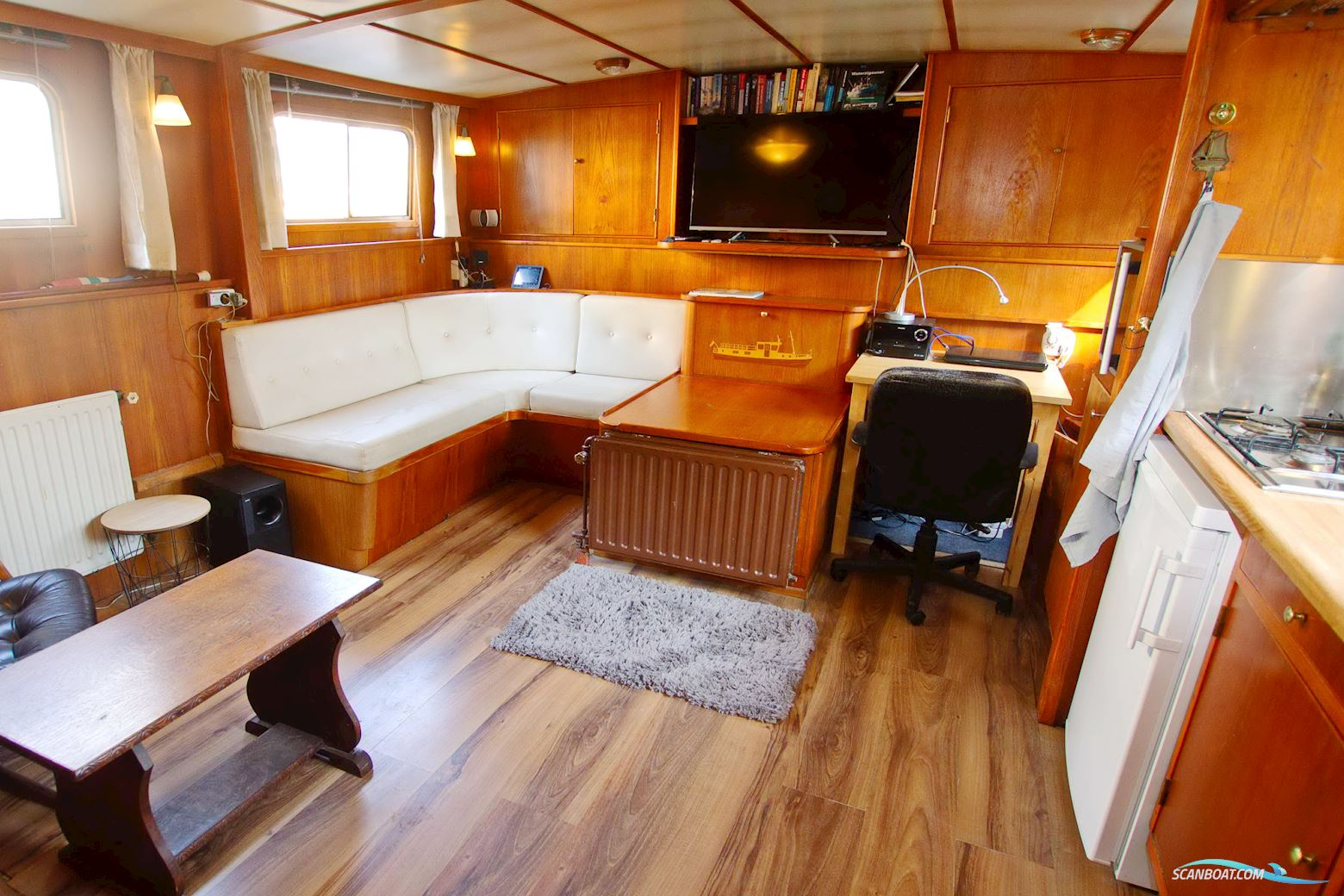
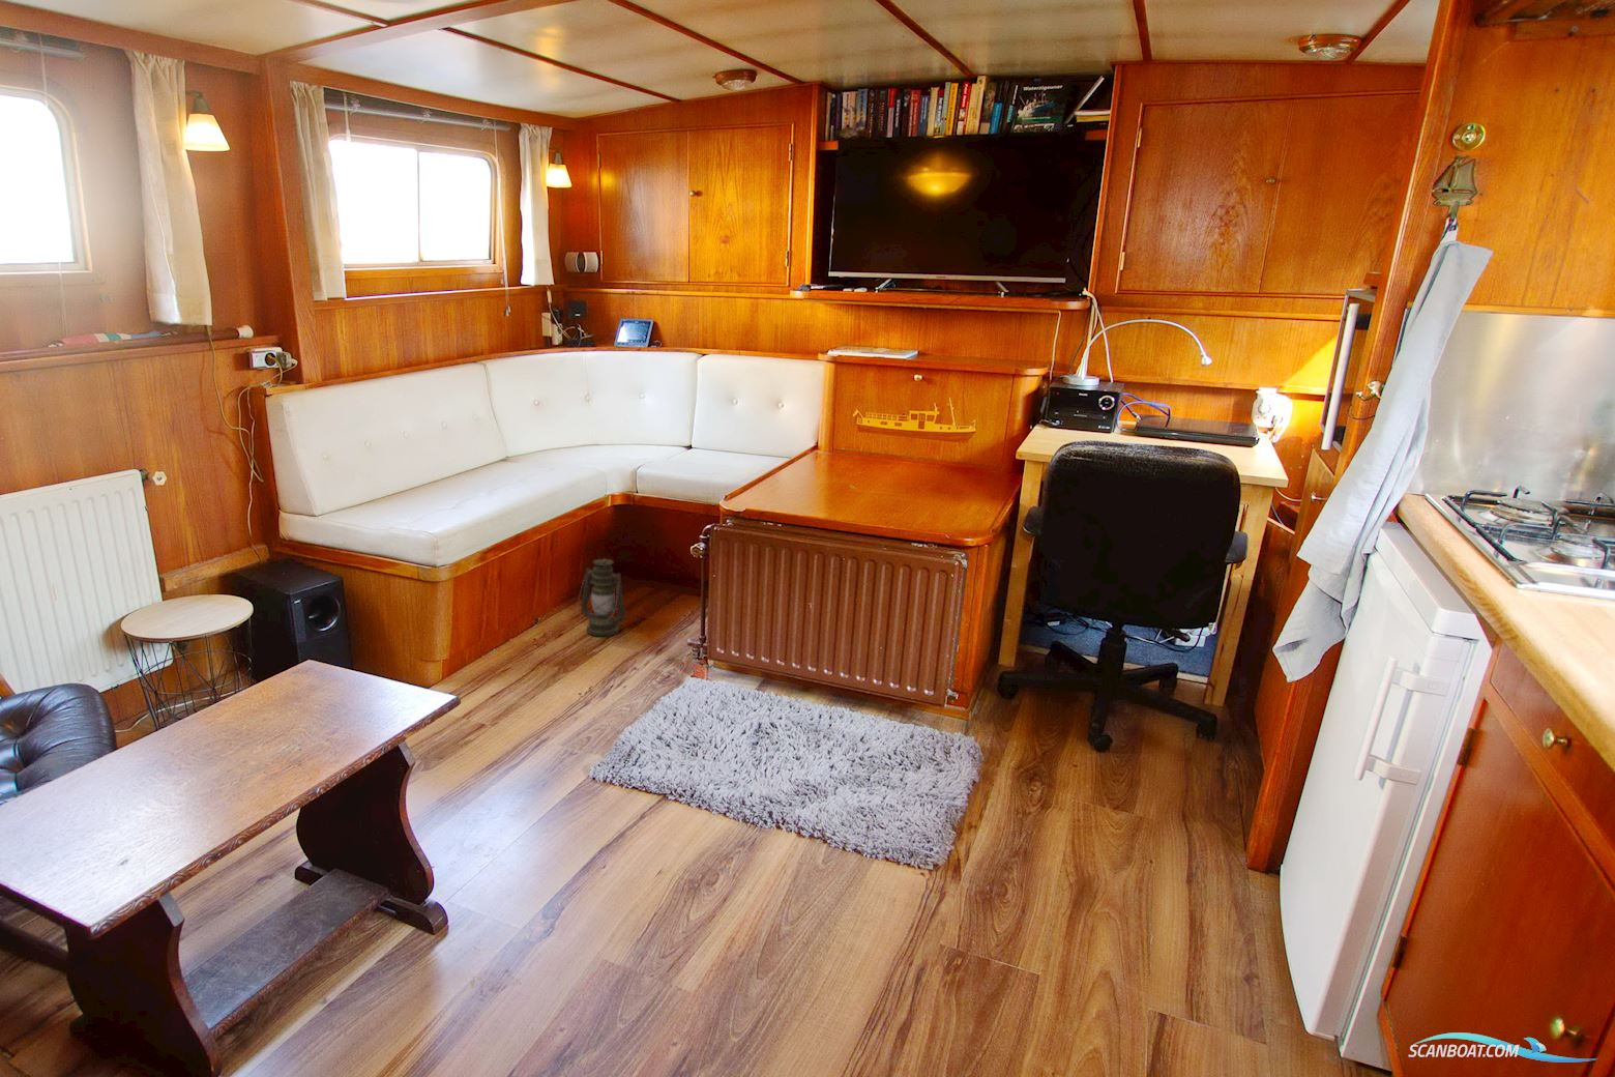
+ lantern [576,558,626,637]
